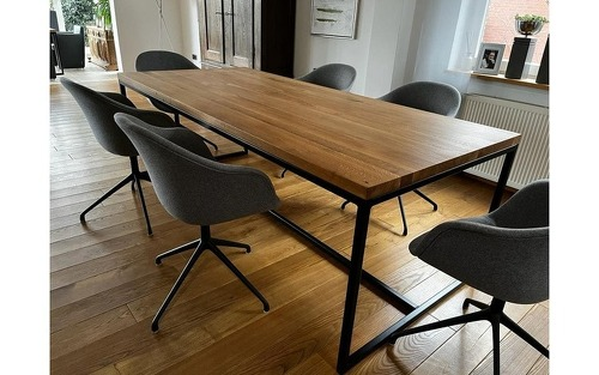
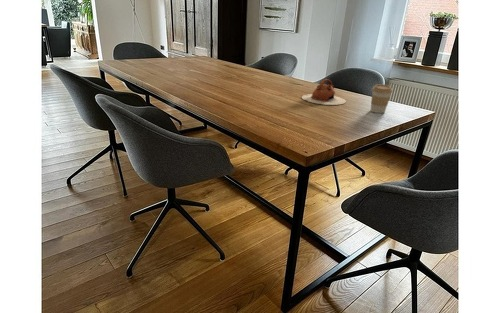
+ coffee cup [370,83,393,114]
+ teapot [301,78,347,106]
